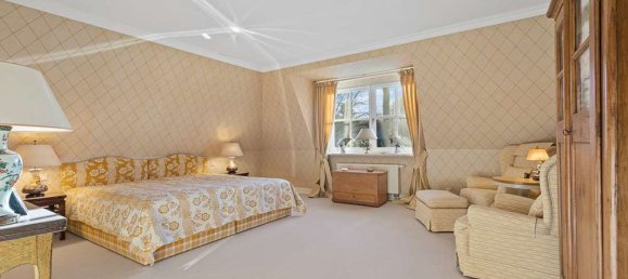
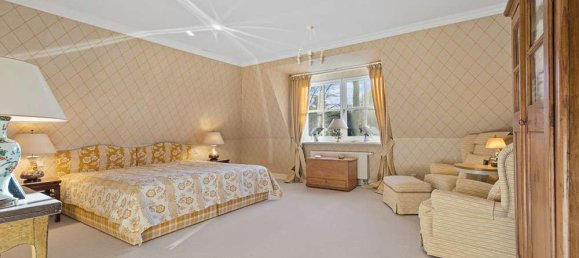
+ chandelier [295,25,327,67]
